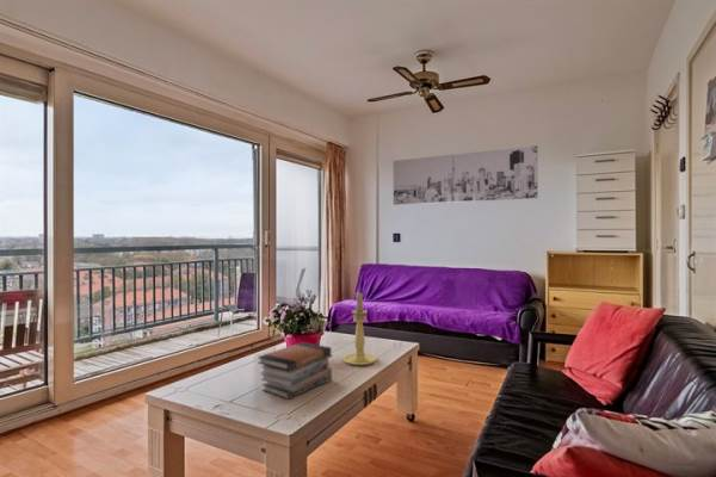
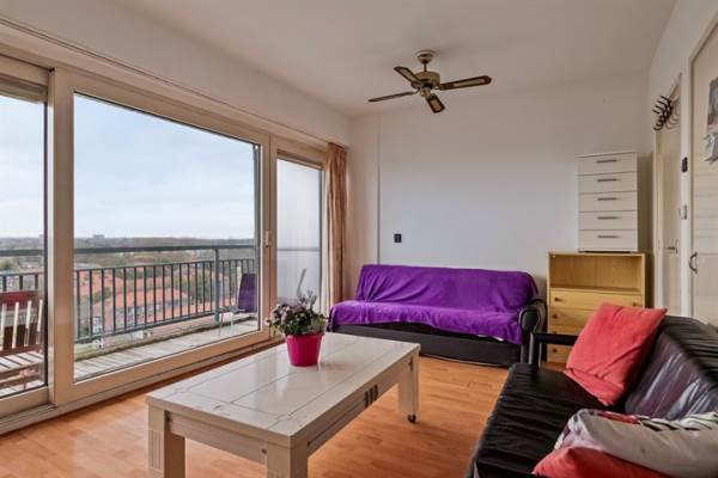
- candle holder [342,291,377,366]
- book stack [257,341,333,401]
- wall art [393,144,539,206]
